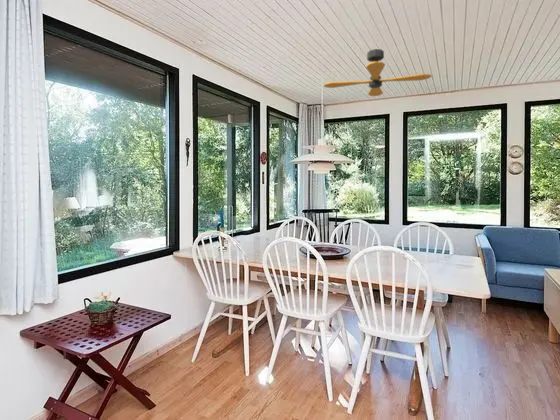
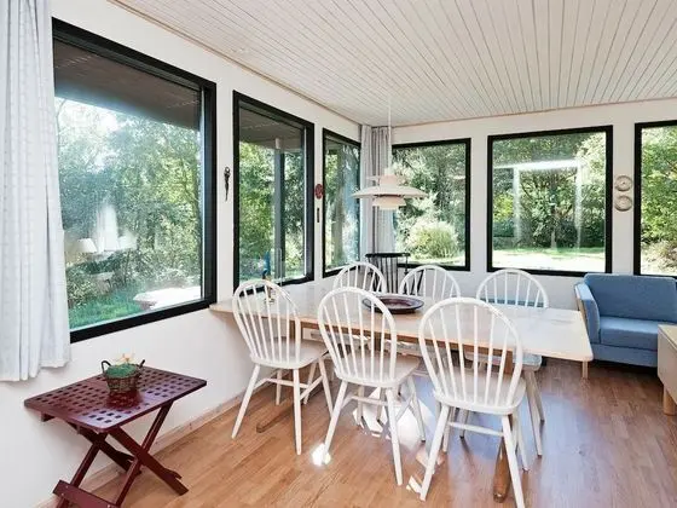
- ceiling fan [322,48,432,97]
